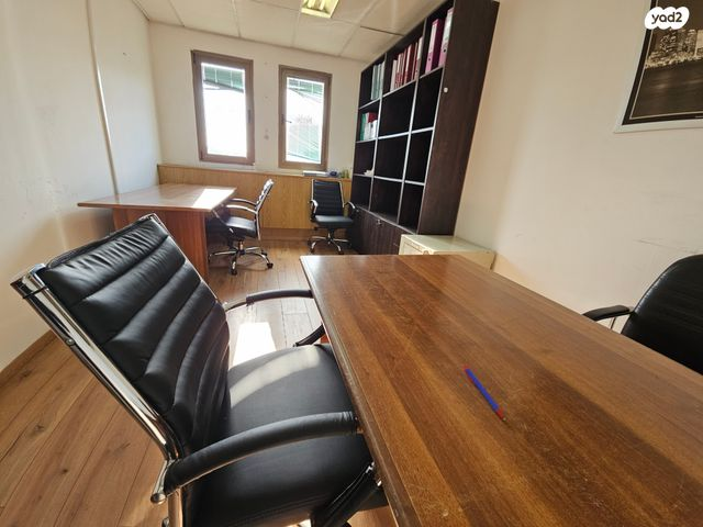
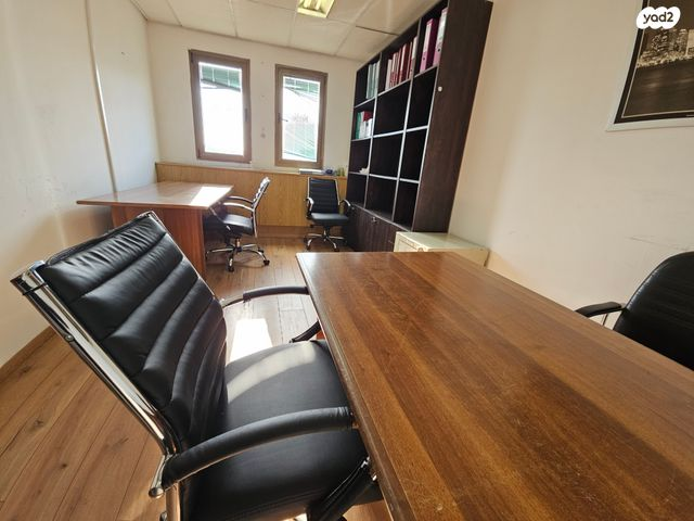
- pen [462,365,506,422]
